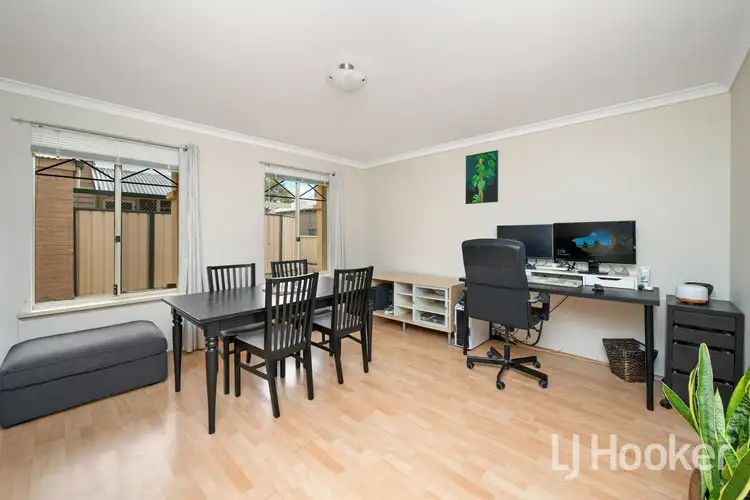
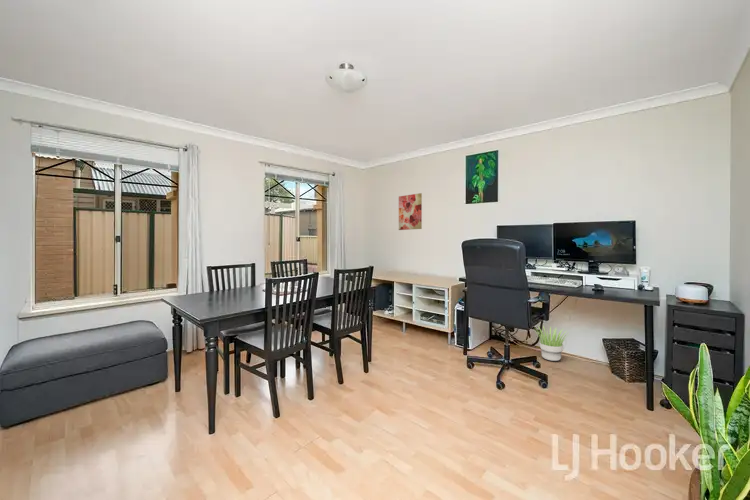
+ wall art [398,192,423,231]
+ potted plant [534,325,570,362]
